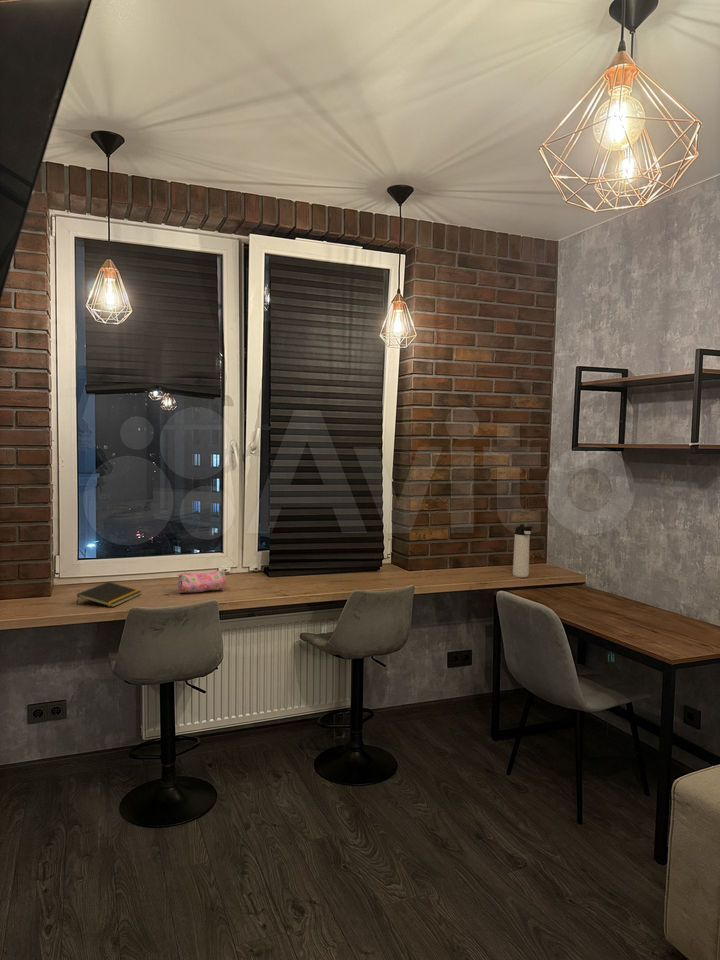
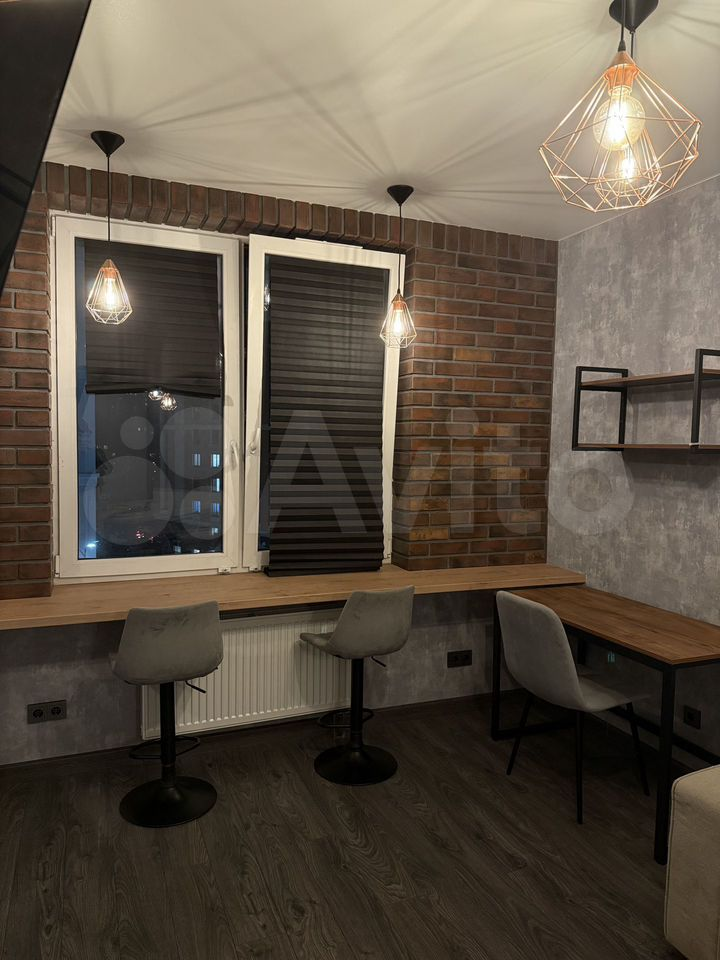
- notepad [75,581,143,608]
- thermos bottle [512,523,534,578]
- pencil case [176,569,227,594]
